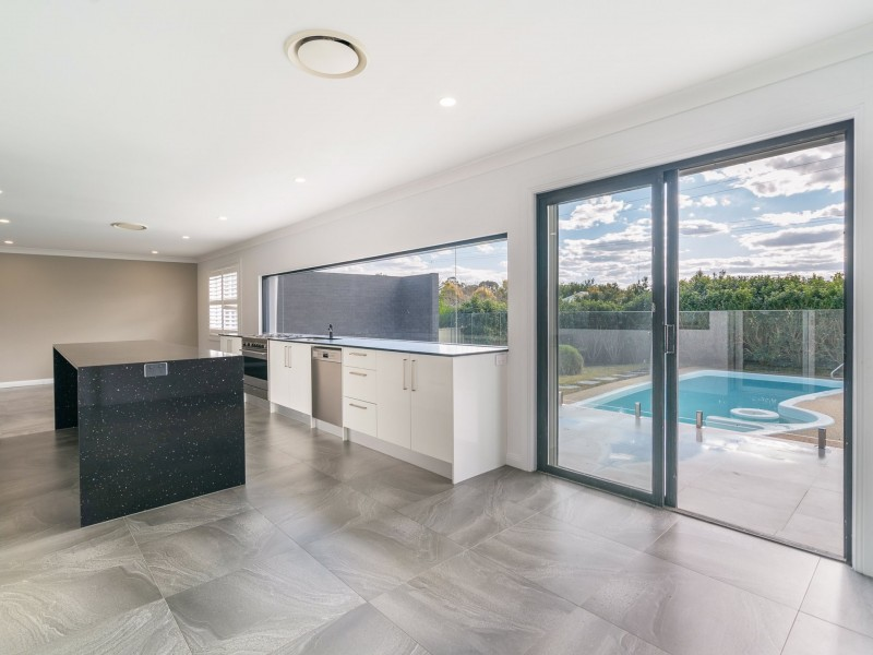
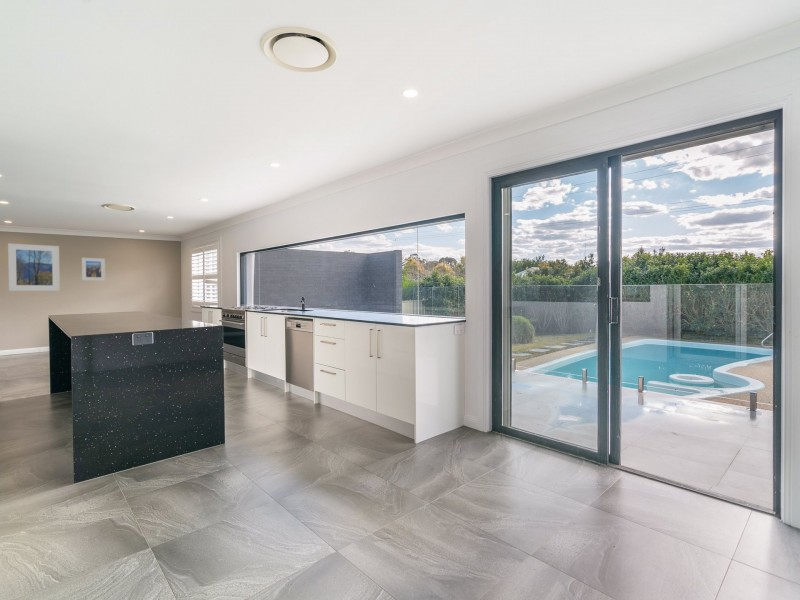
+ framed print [81,257,106,282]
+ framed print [7,242,61,292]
